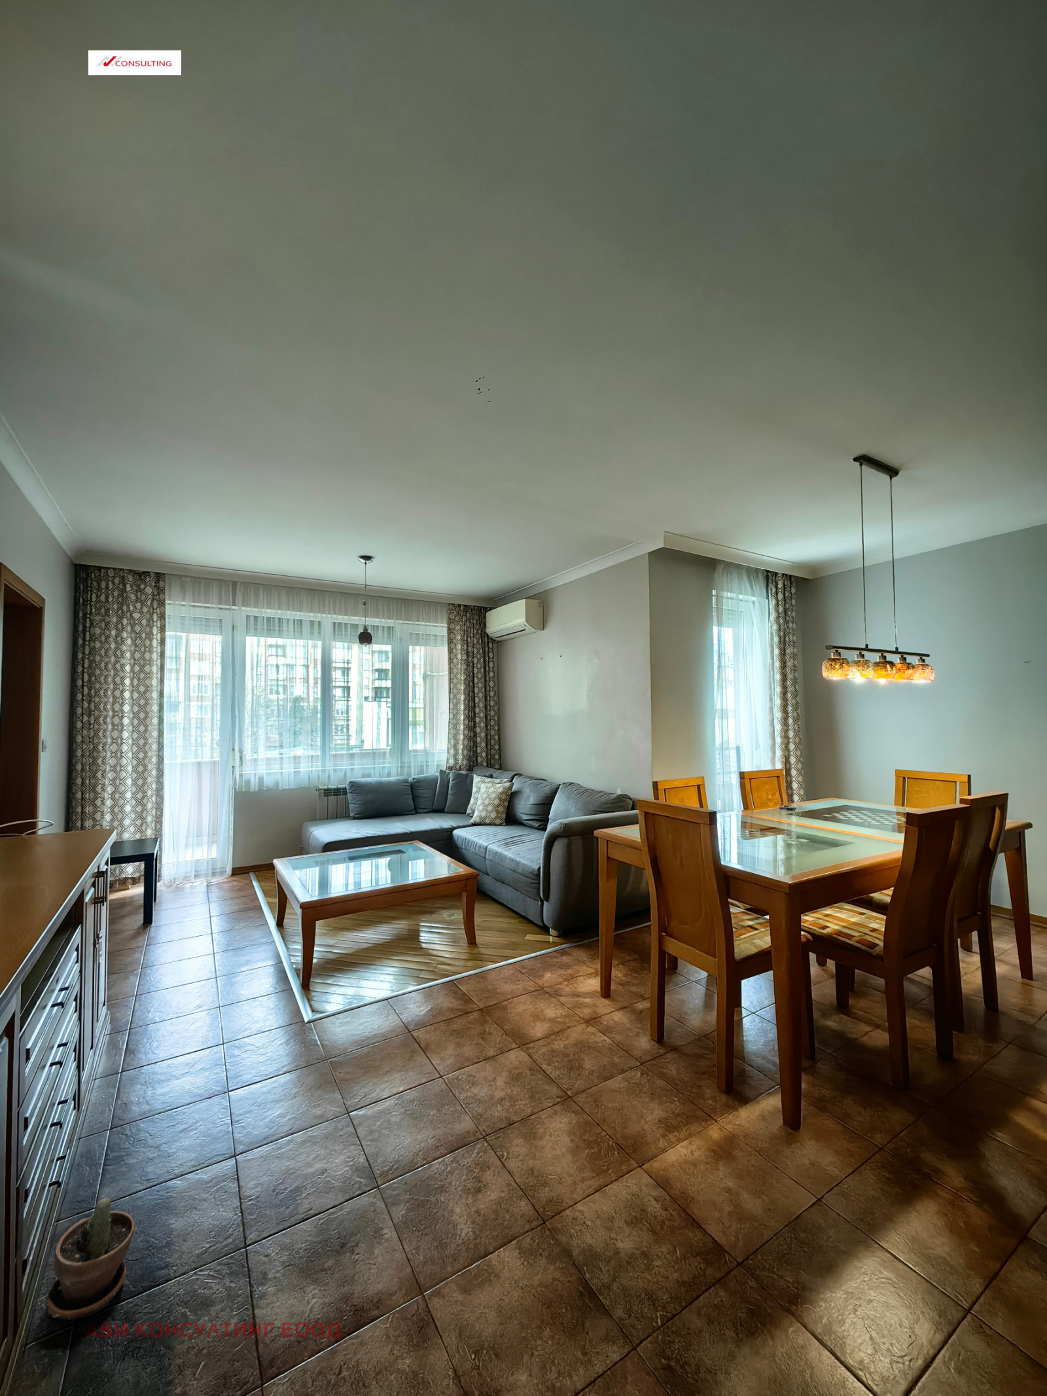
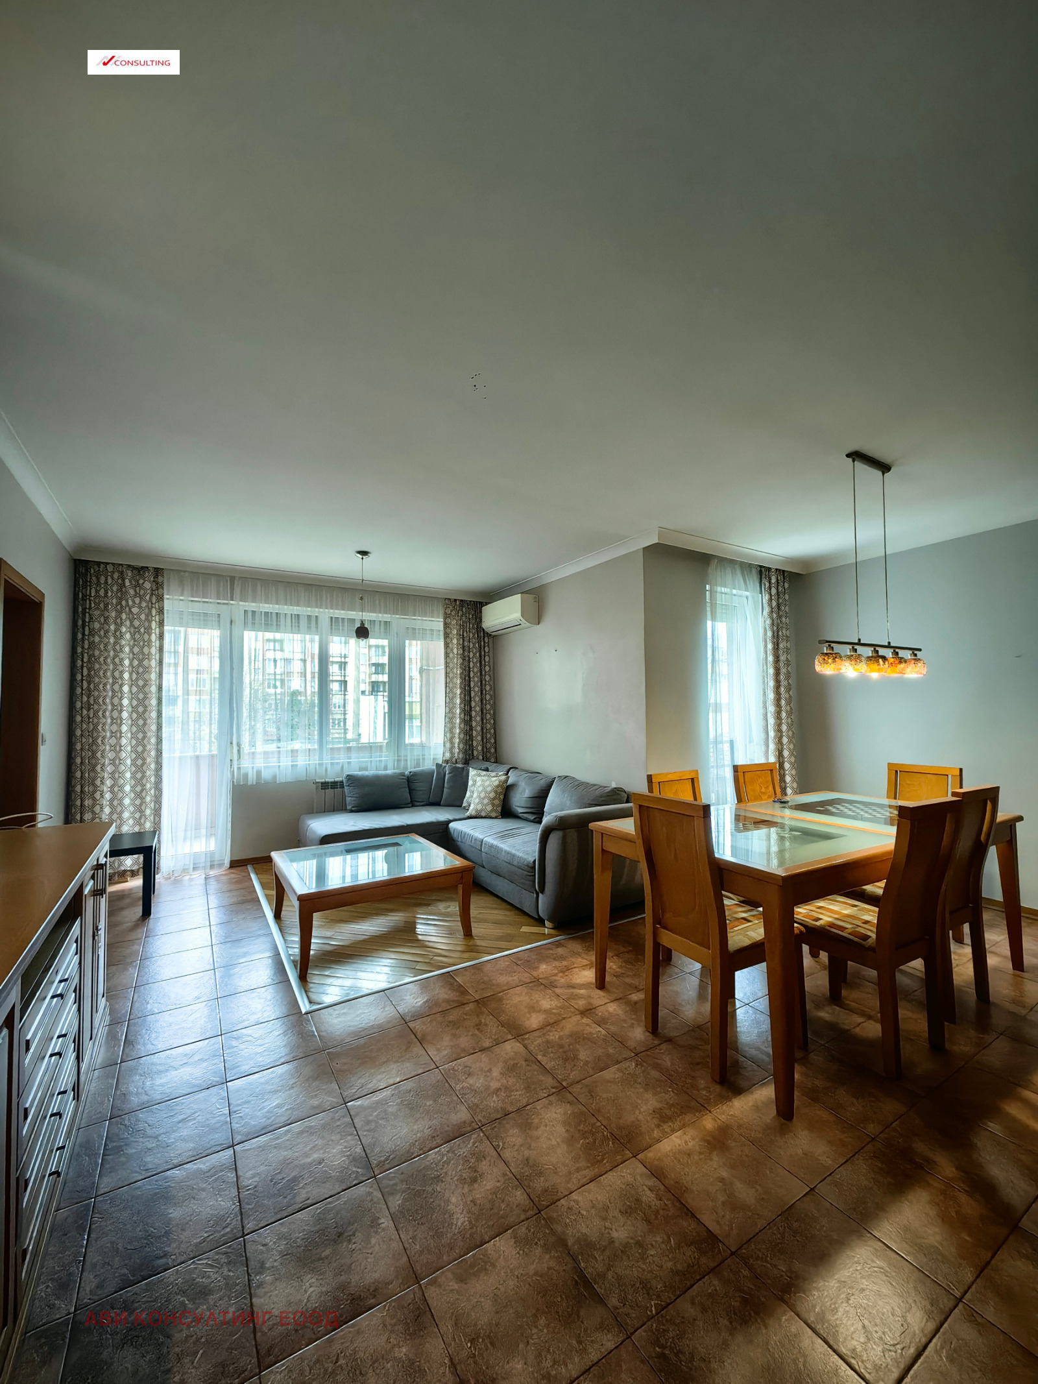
- potted plant [47,1197,135,1320]
